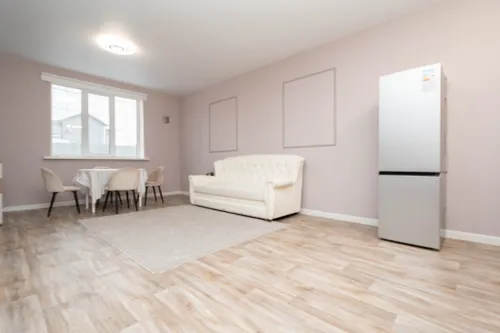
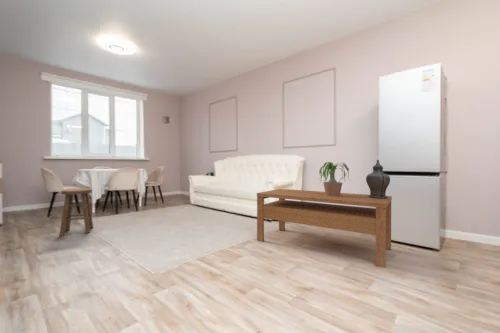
+ potted plant [318,161,350,196]
+ decorative urn [365,159,391,198]
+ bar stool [58,187,94,237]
+ coffee table [256,188,393,269]
